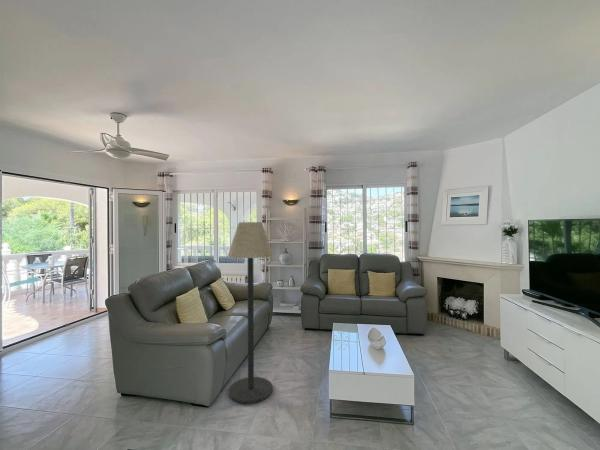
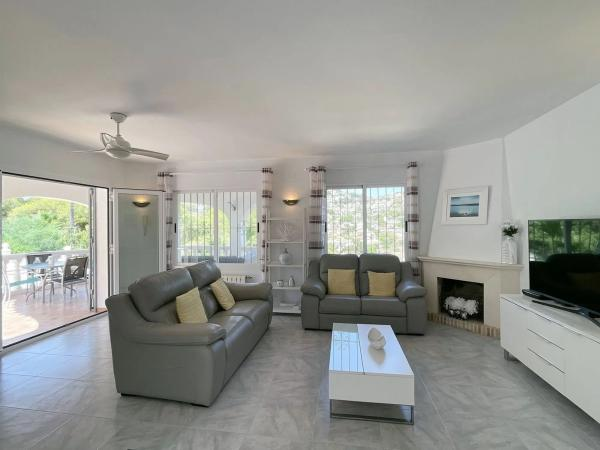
- floor lamp [227,221,274,404]
